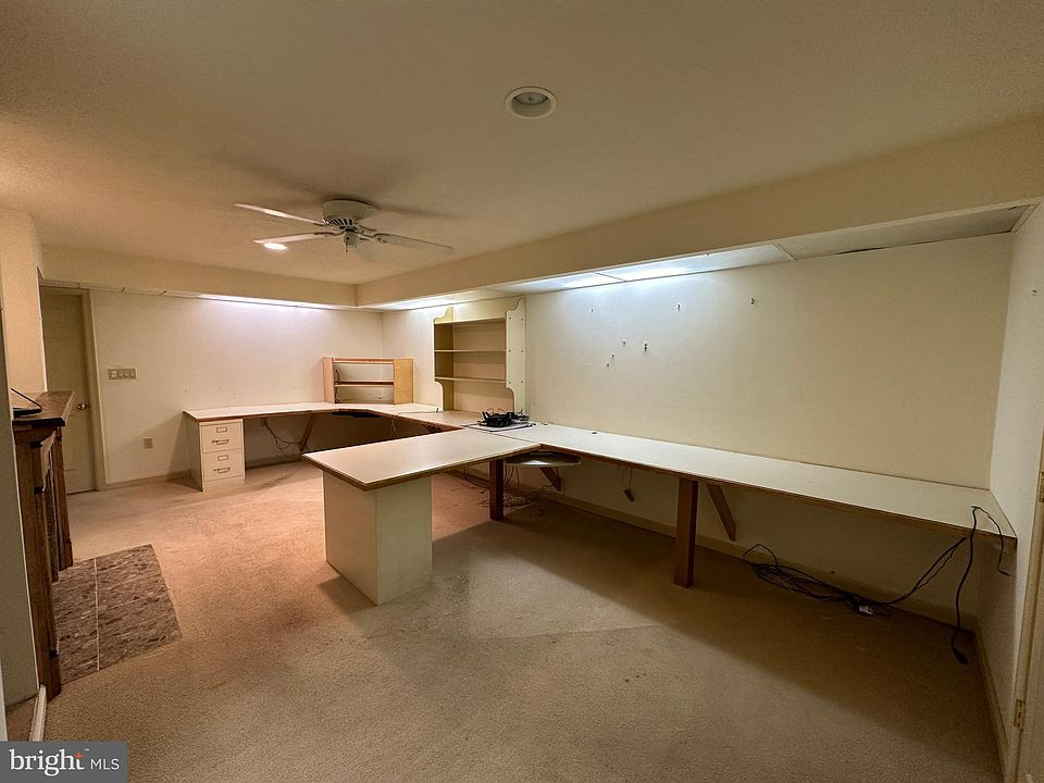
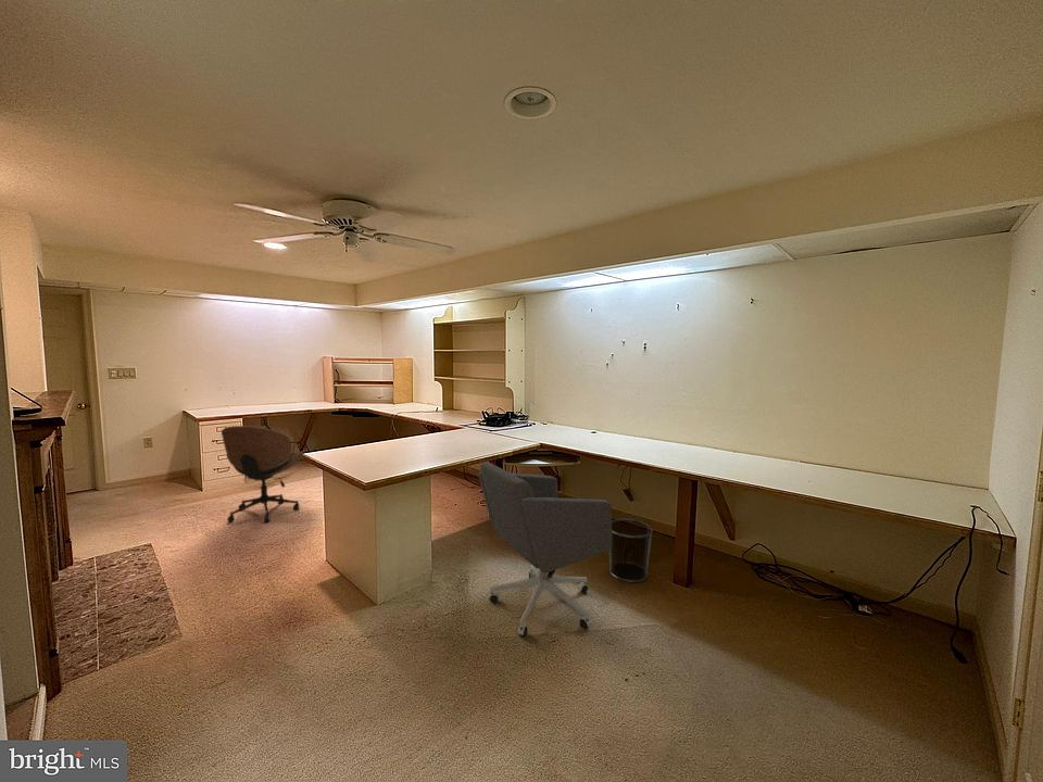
+ waste bin [608,518,654,583]
+ office chair [477,461,613,638]
+ office chair [221,425,305,524]
